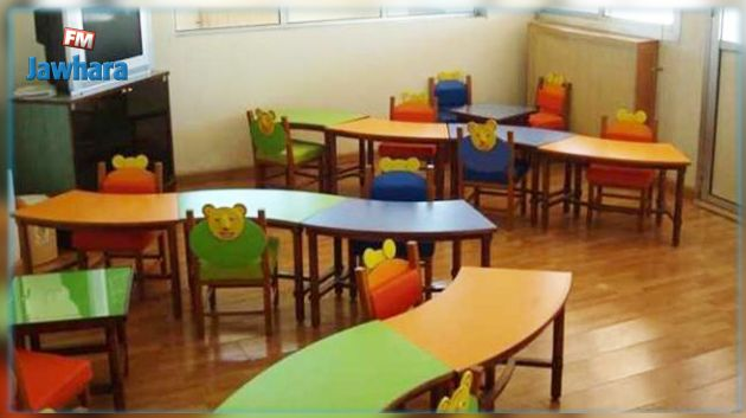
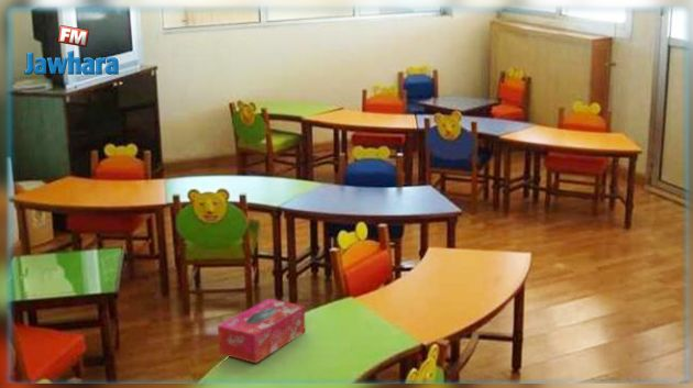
+ tissue box [217,298,306,365]
